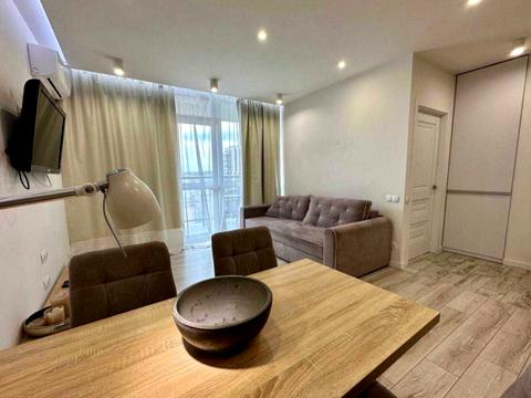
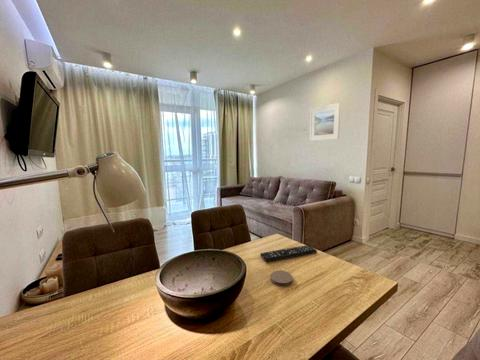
+ coaster [270,269,294,287]
+ remote control [259,244,318,263]
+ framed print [309,102,341,142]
